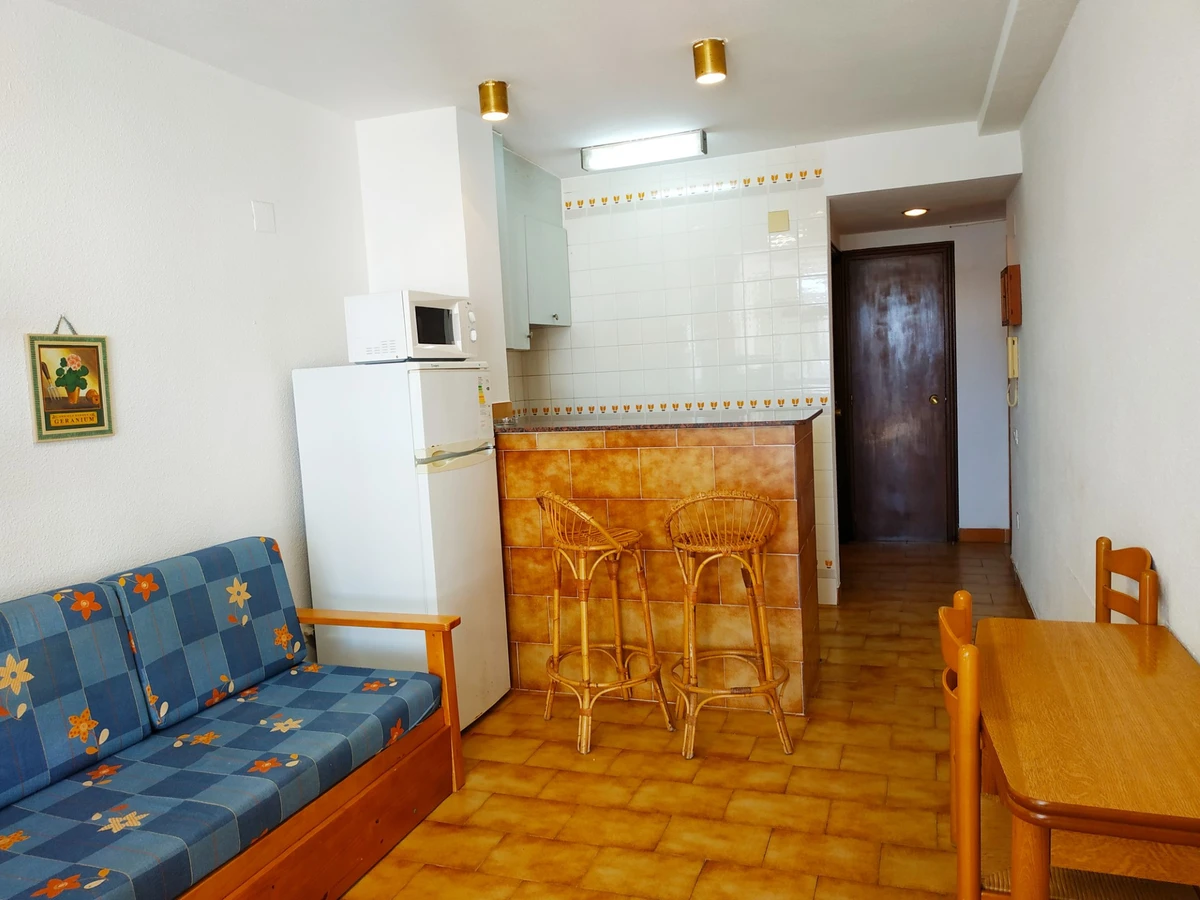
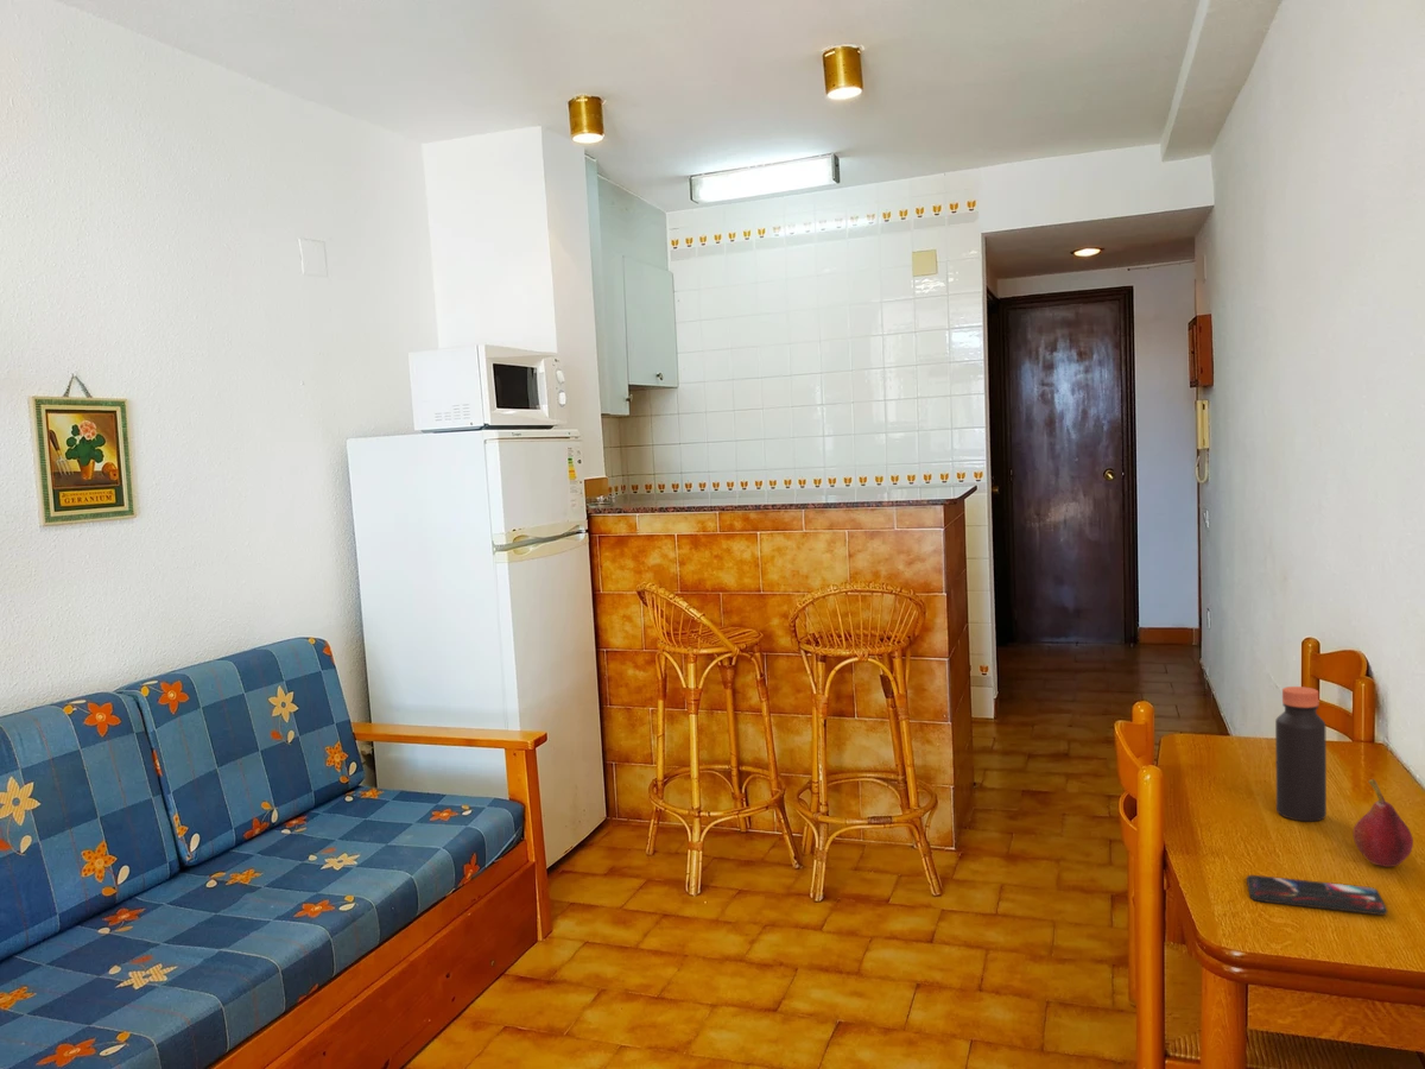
+ fruit [1351,778,1414,868]
+ smartphone [1246,874,1388,916]
+ bottle [1274,685,1328,822]
